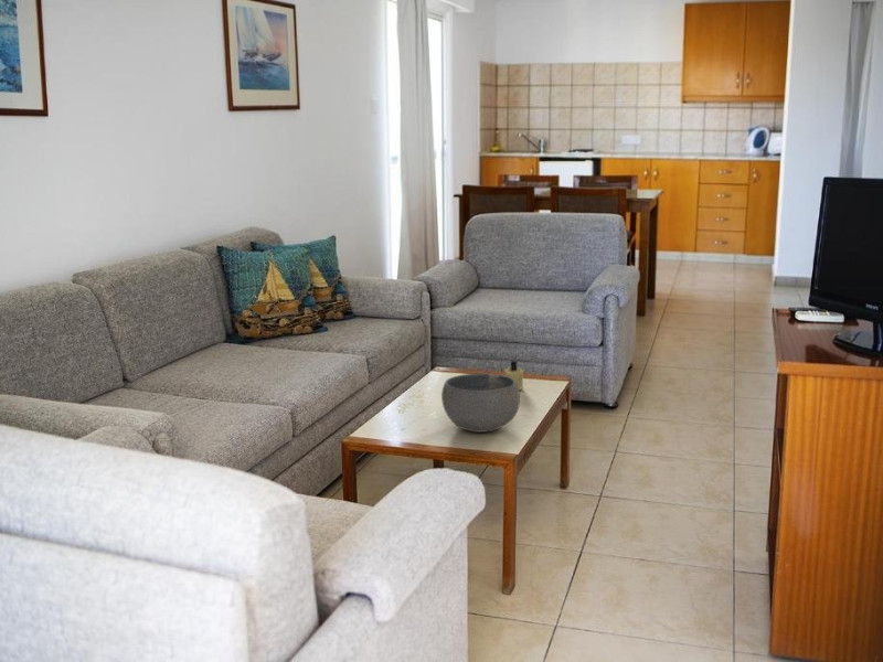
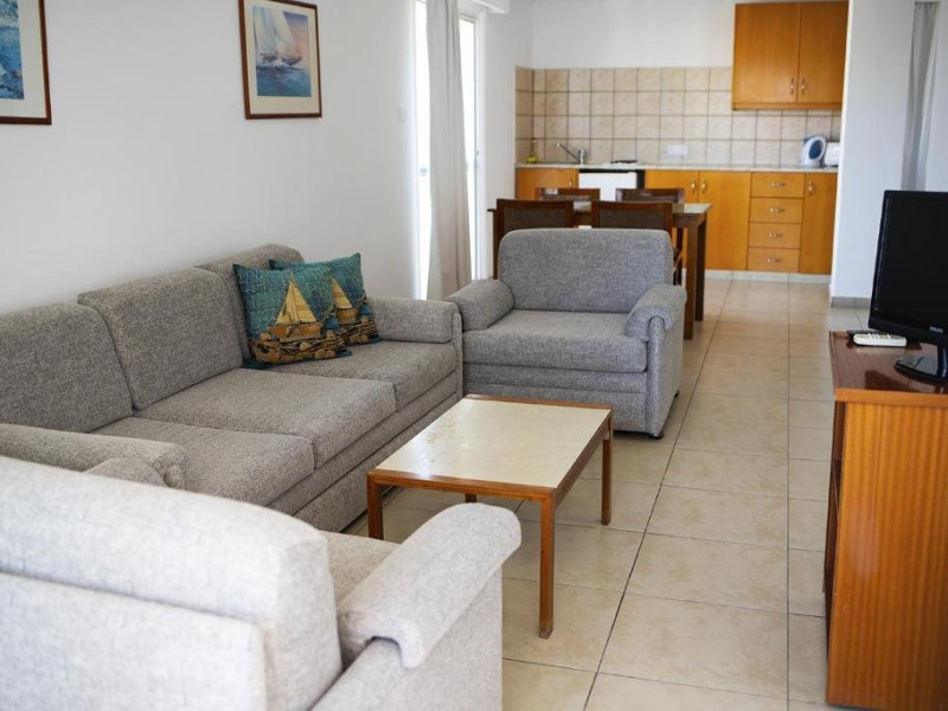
- candle [503,360,524,391]
- bowl [440,373,521,434]
